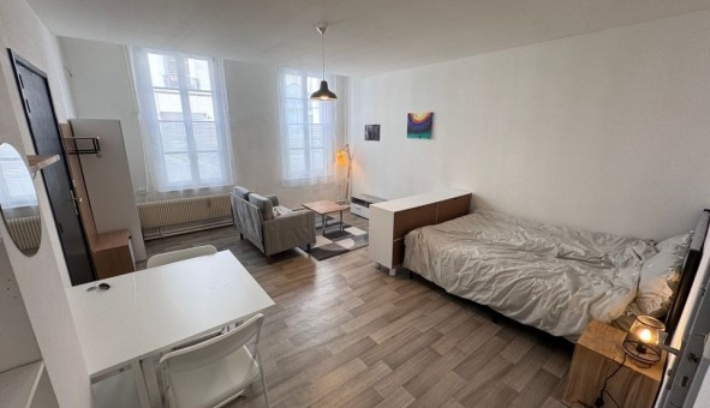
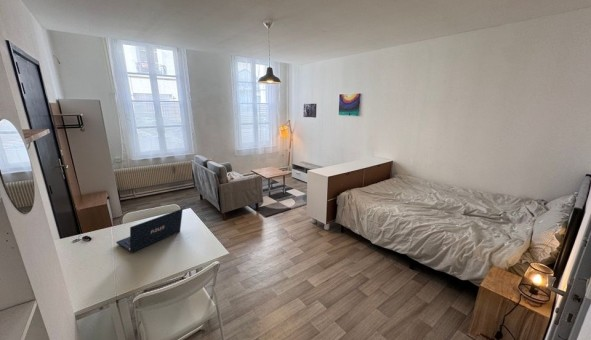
+ laptop [115,208,184,254]
